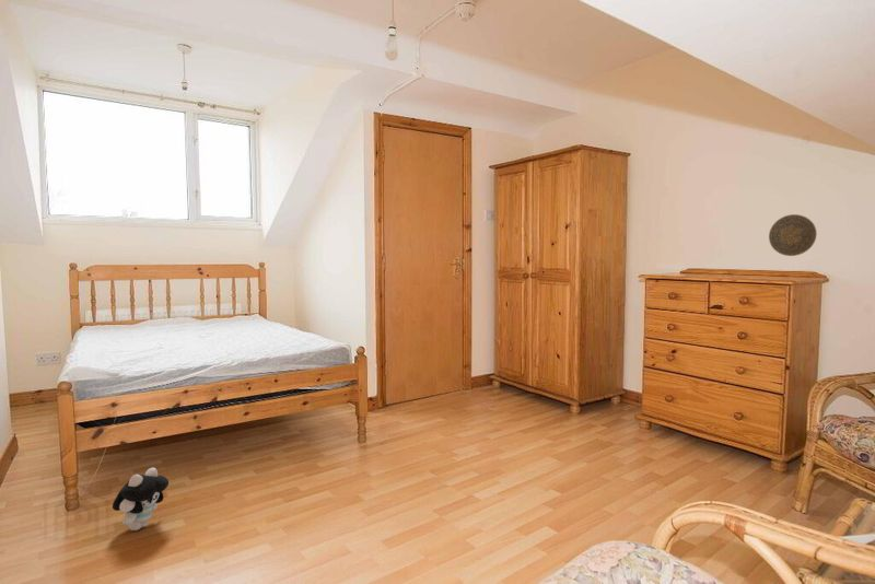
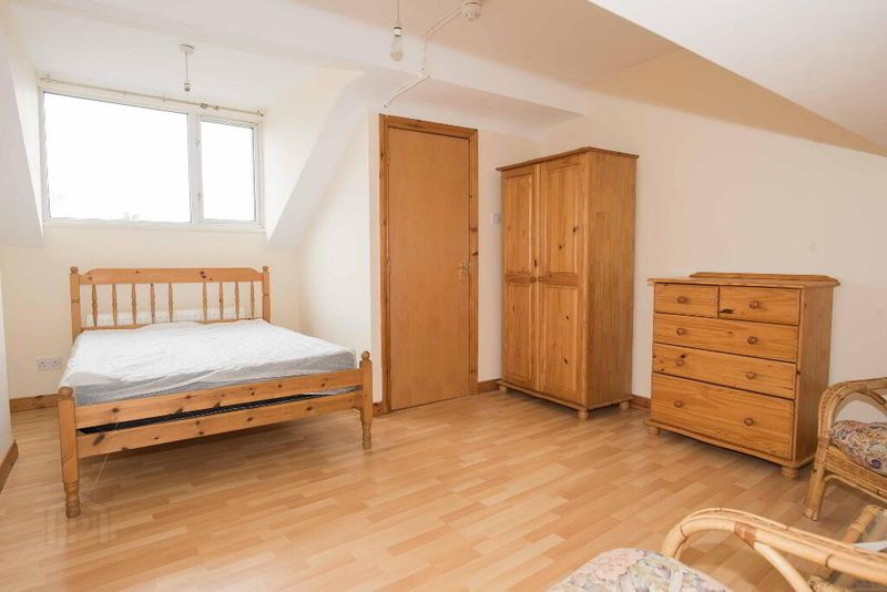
- decorative plate [768,213,818,257]
- plush toy [112,467,170,532]
